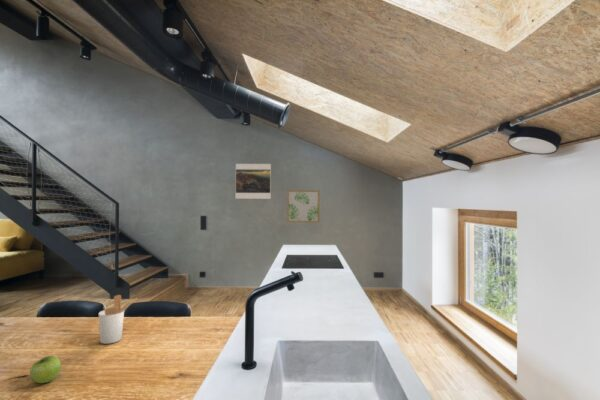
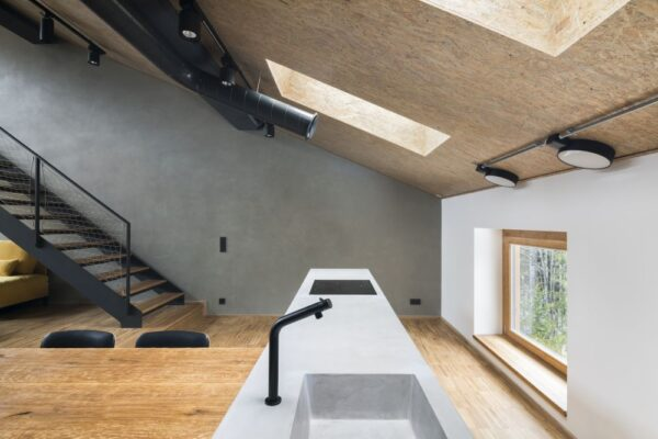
- wall art [286,189,320,223]
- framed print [234,163,272,200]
- fruit [29,355,62,384]
- utensil holder [98,294,137,345]
